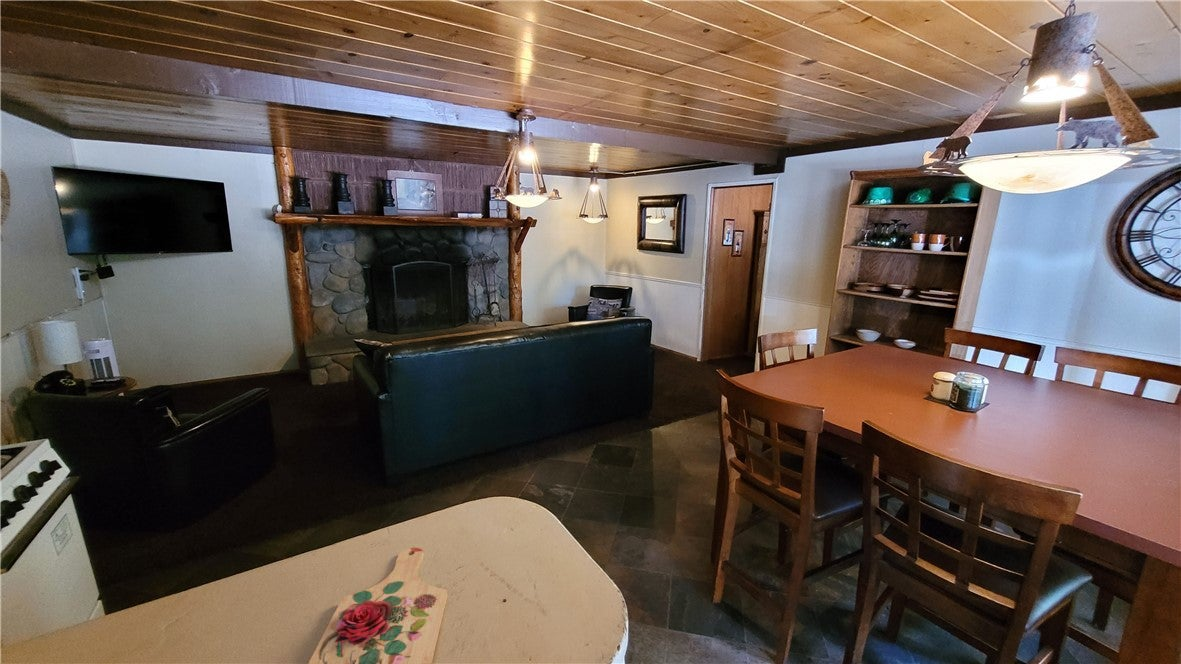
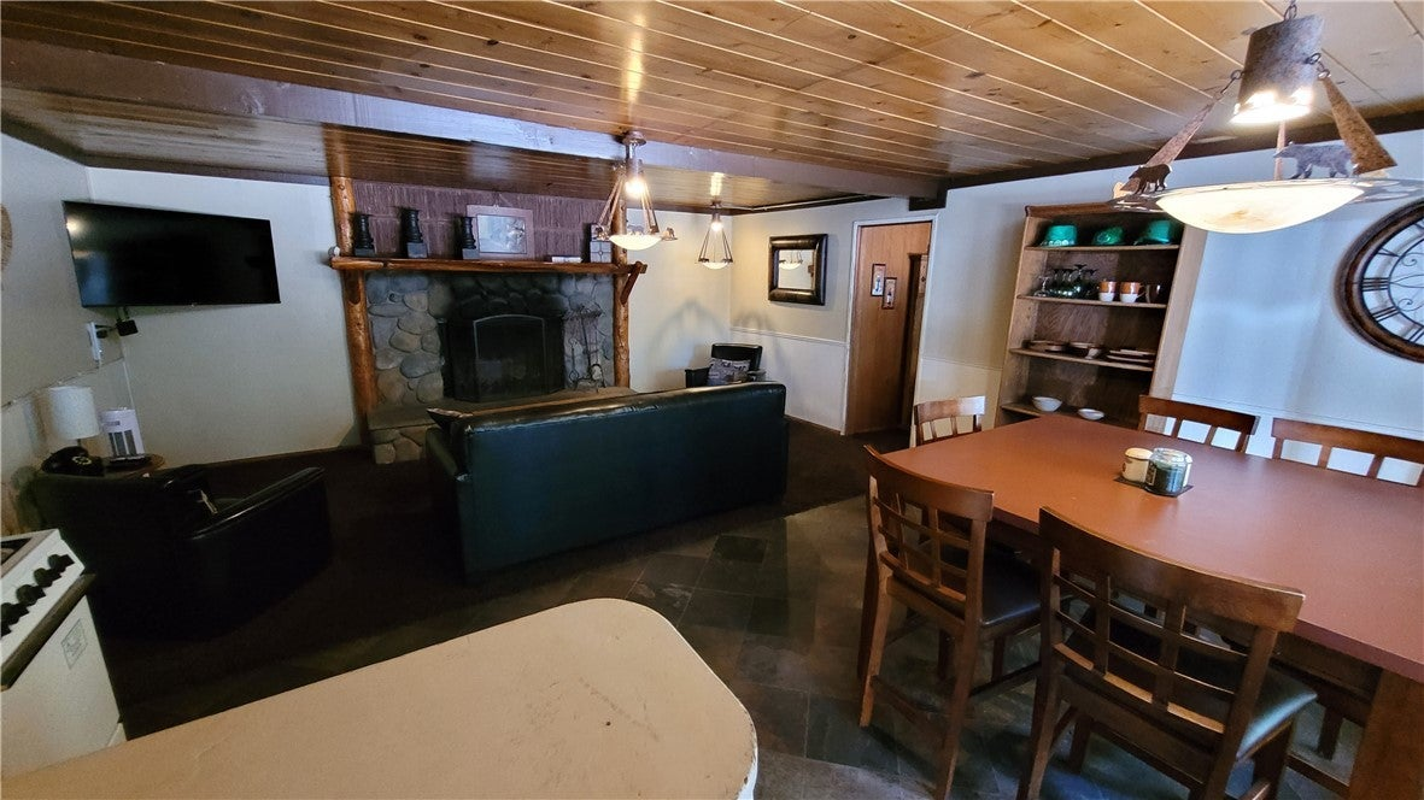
- cutting board [307,547,448,664]
